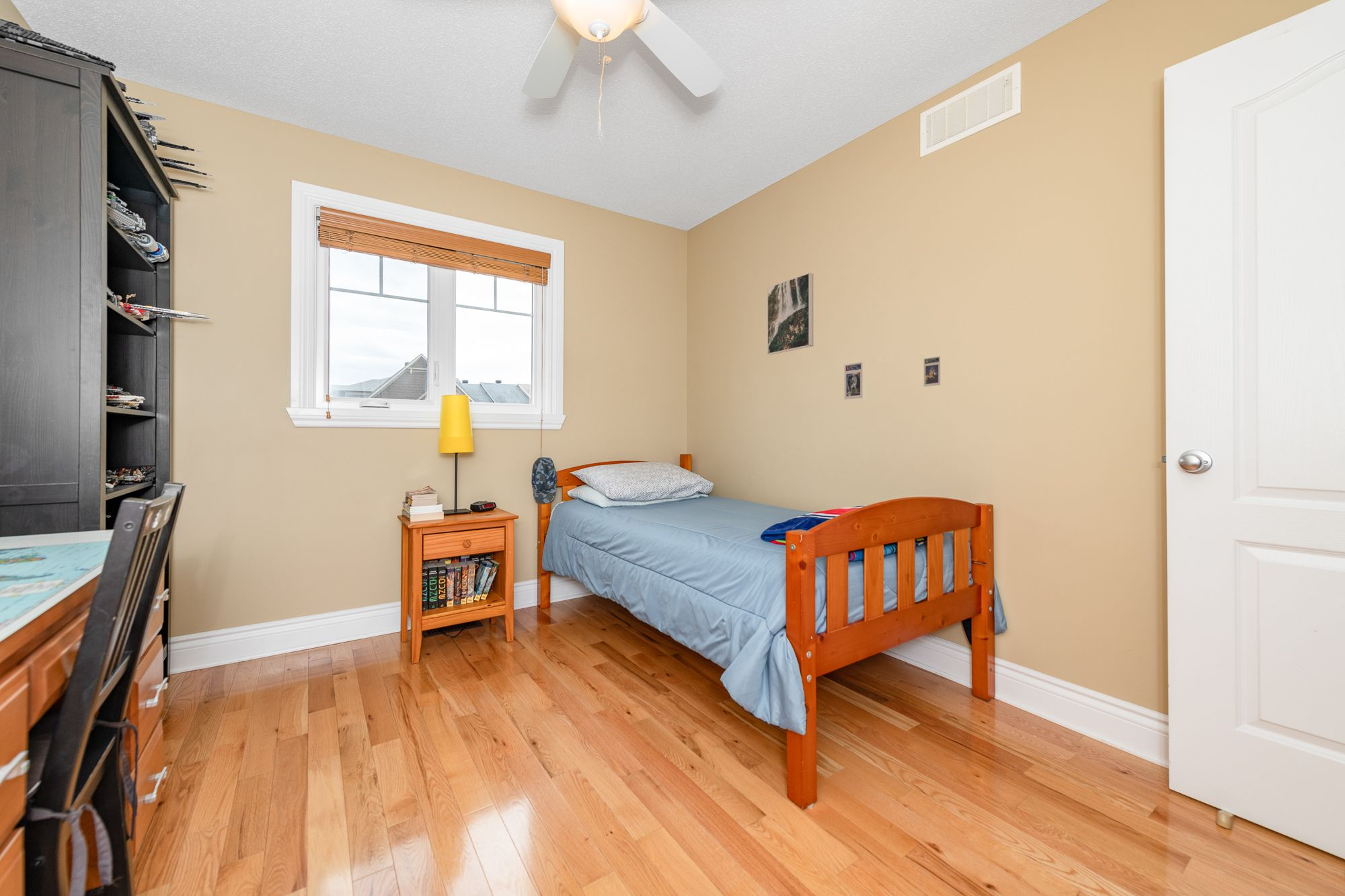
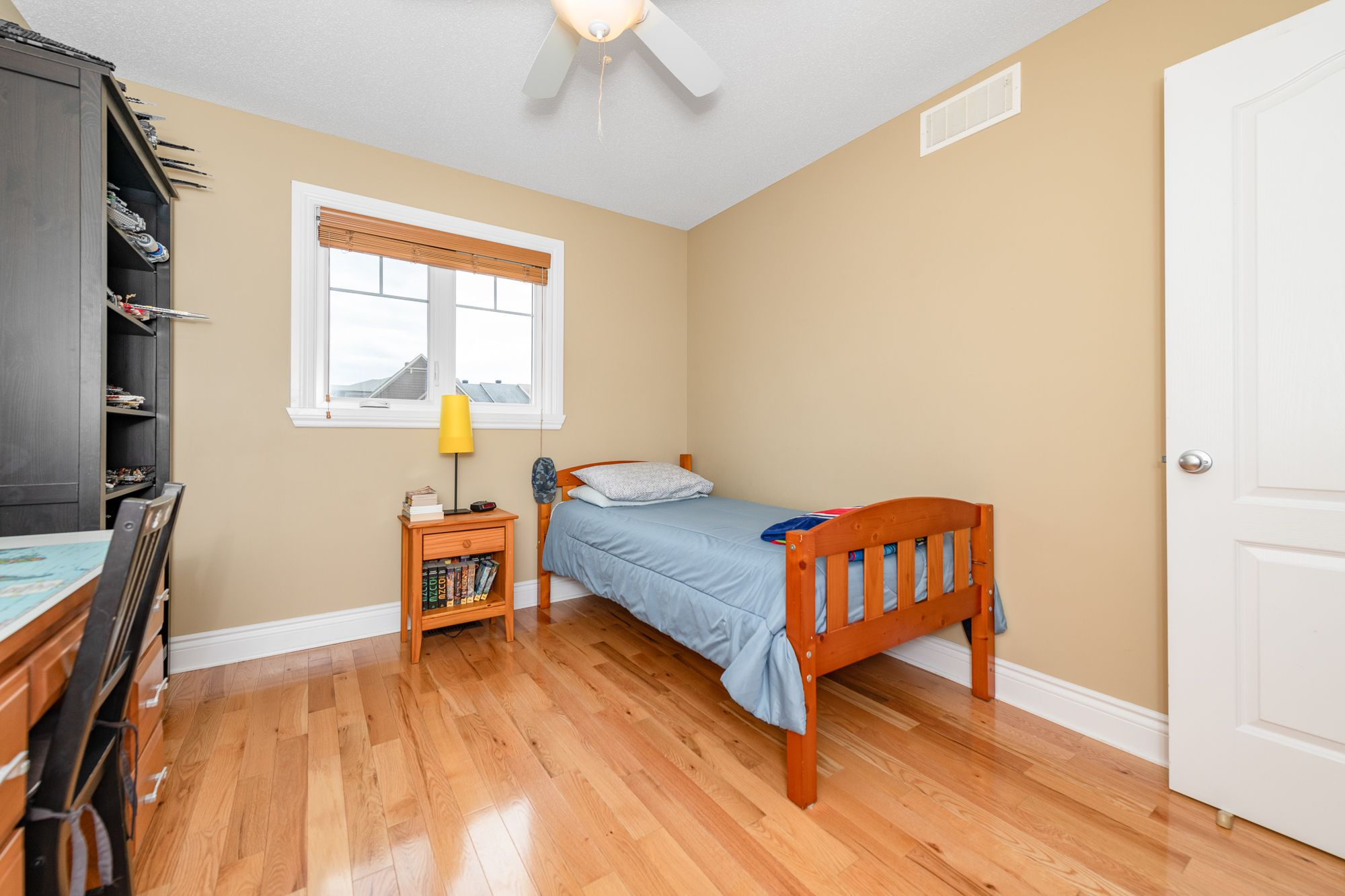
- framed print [767,272,814,356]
- sports card [923,356,941,387]
- trading card [844,362,863,400]
